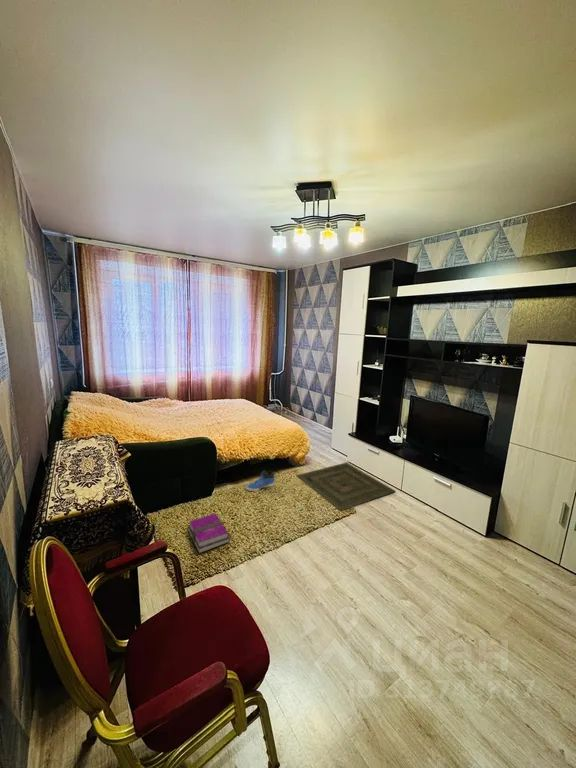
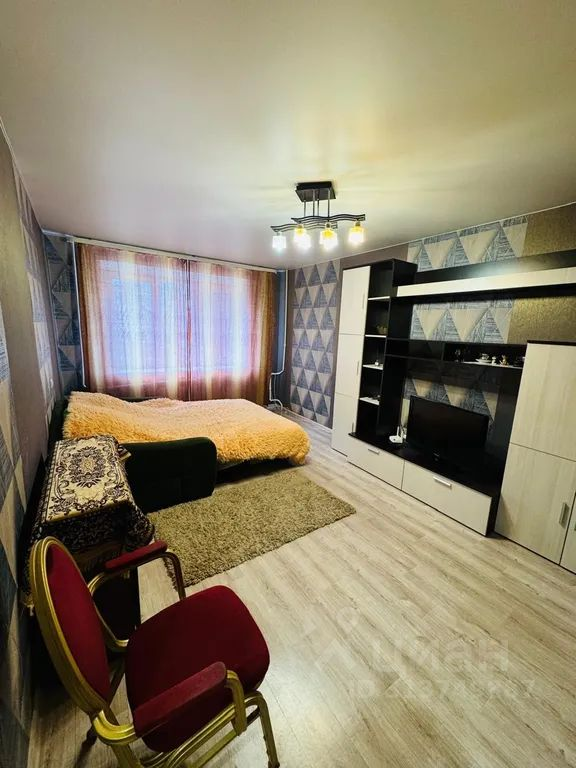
- bath mat [295,461,397,512]
- hardback book [187,512,231,554]
- sneaker [245,469,276,492]
